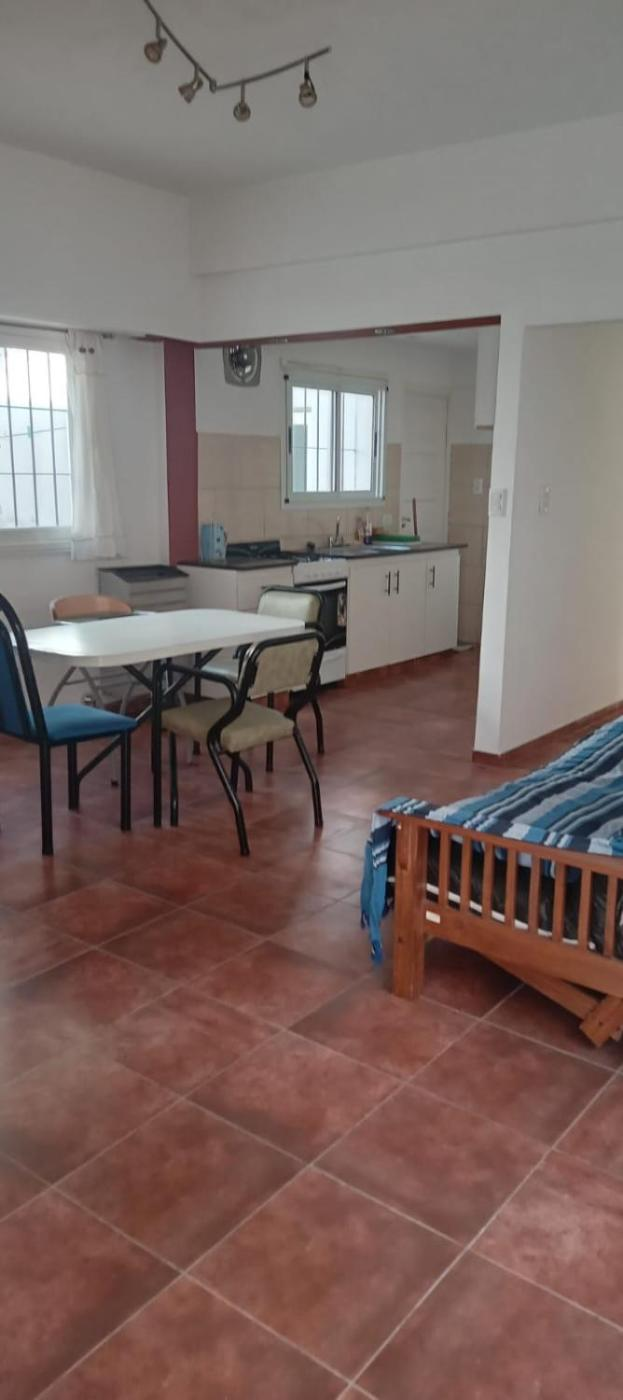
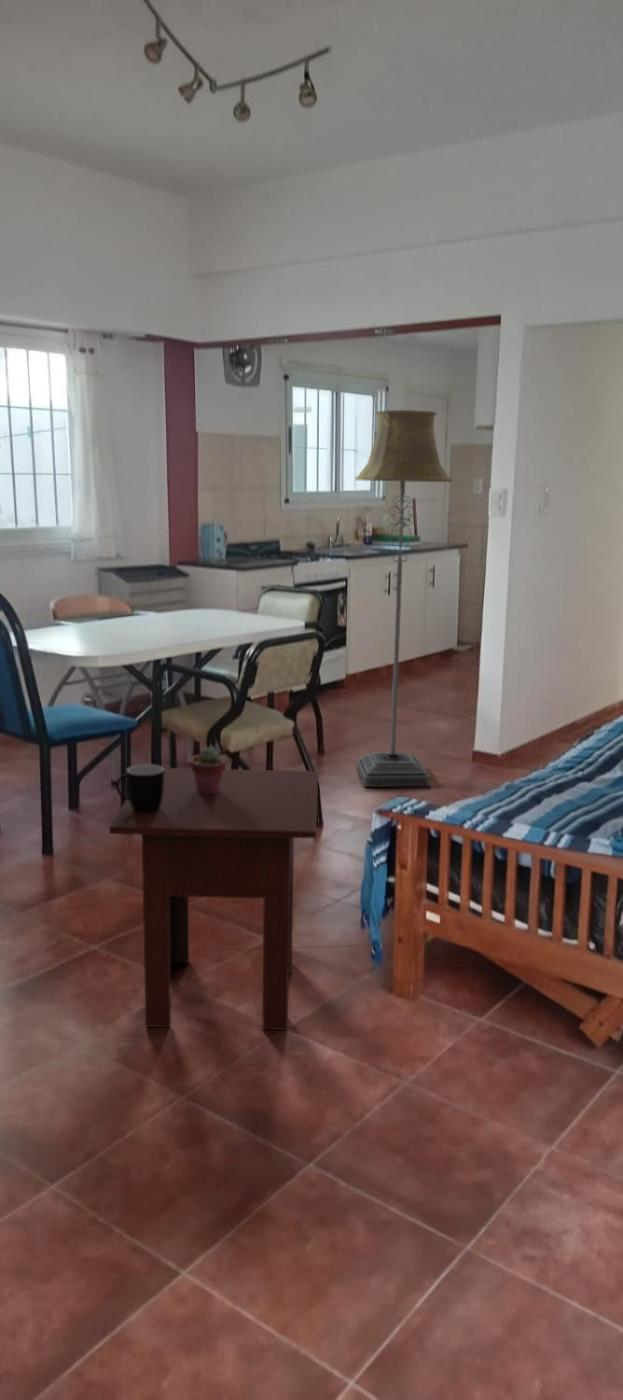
+ mug [115,763,164,813]
+ floor lamp [354,409,453,788]
+ potted succulent [190,746,226,794]
+ side table [108,767,319,1031]
